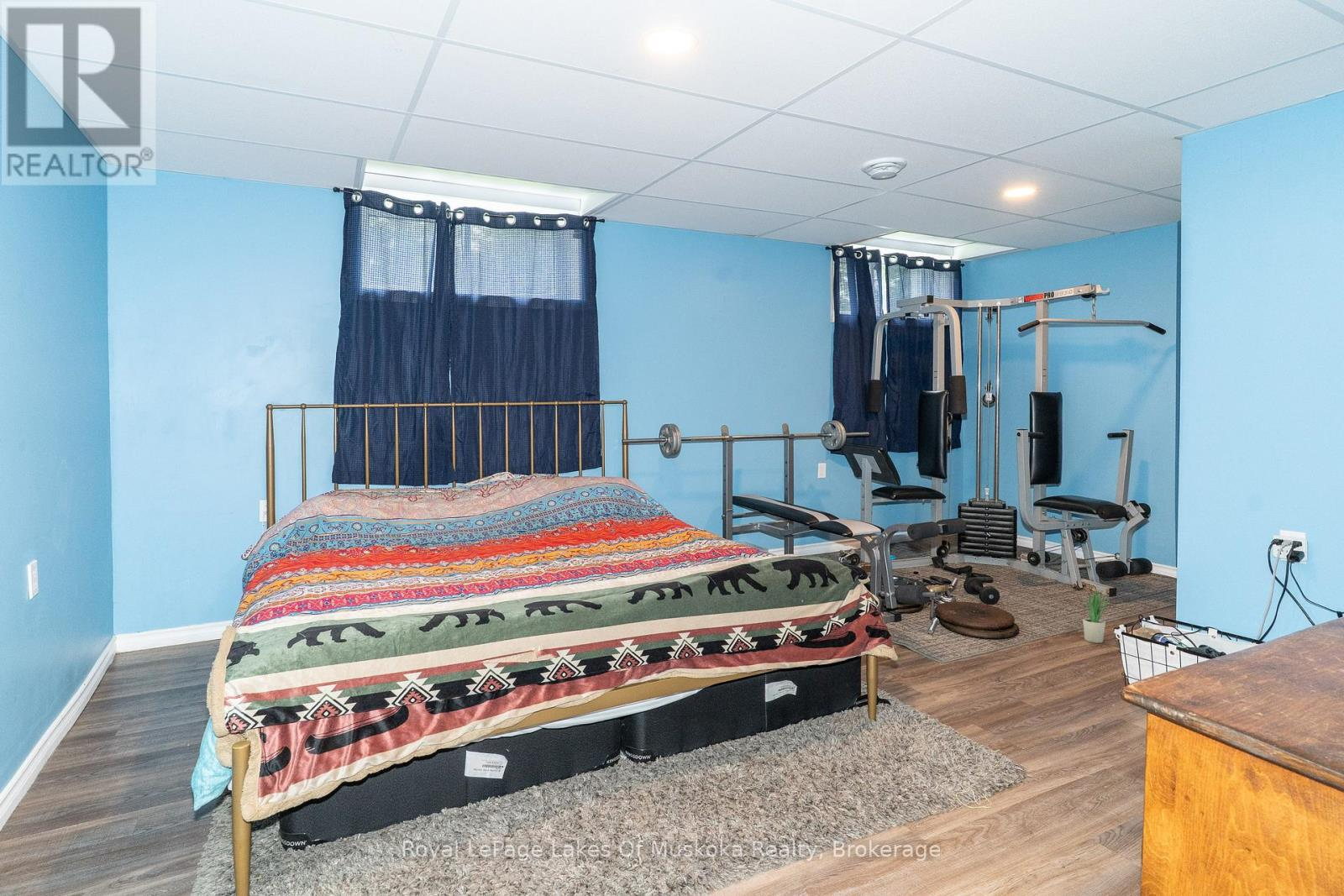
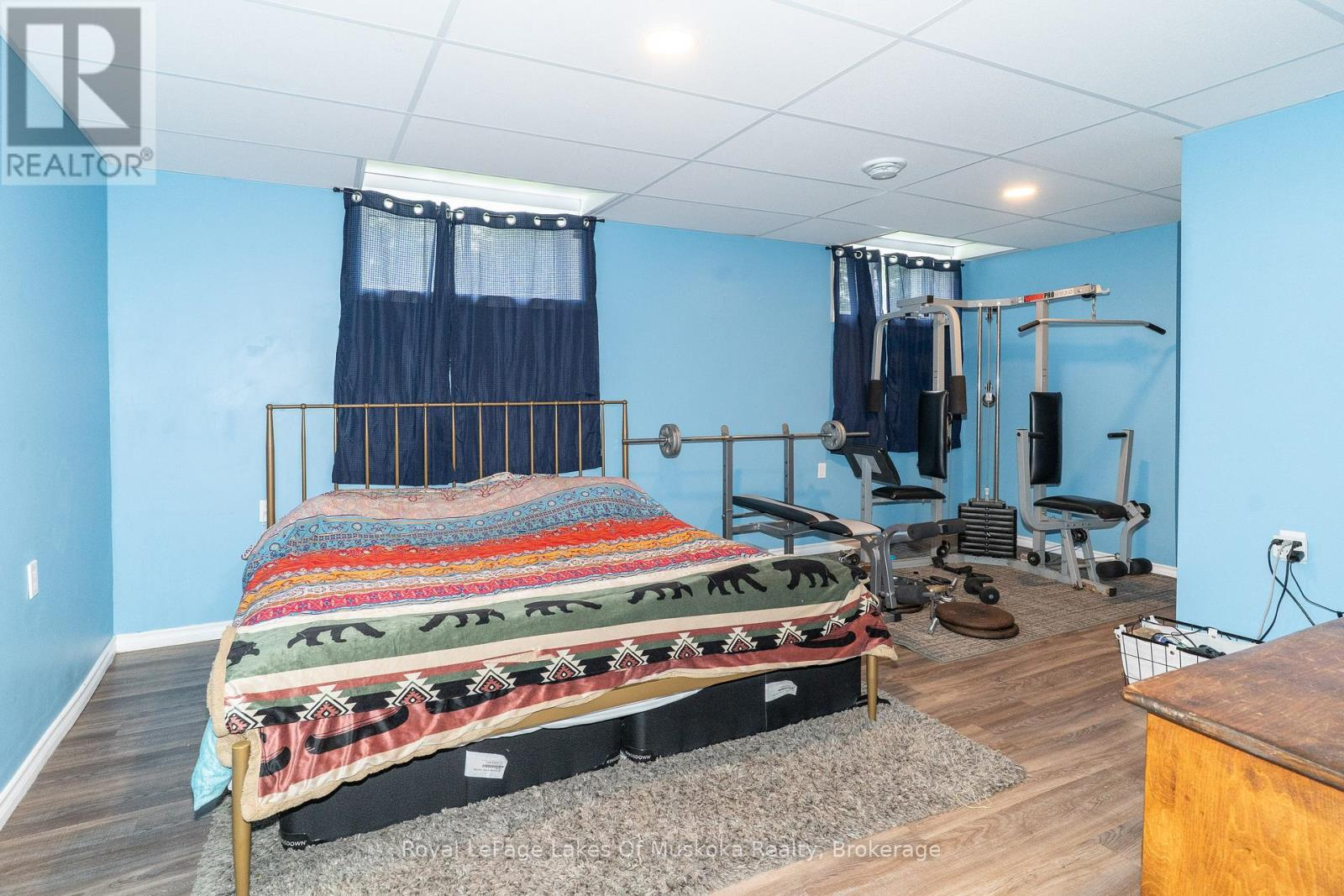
- potted plant [1082,590,1110,644]
